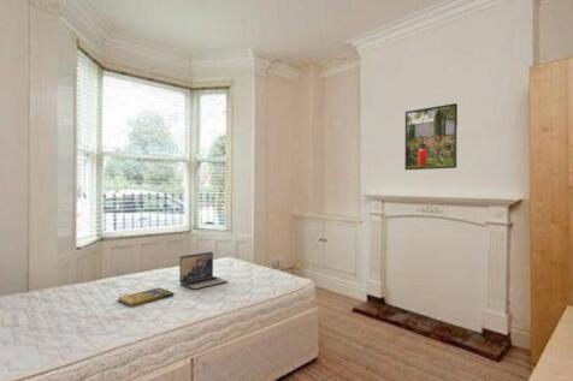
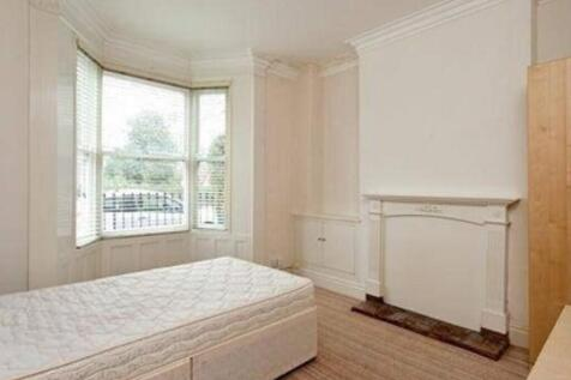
- booklet [117,286,175,308]
- laptop [178,251,229,290]
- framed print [404,102,459,171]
